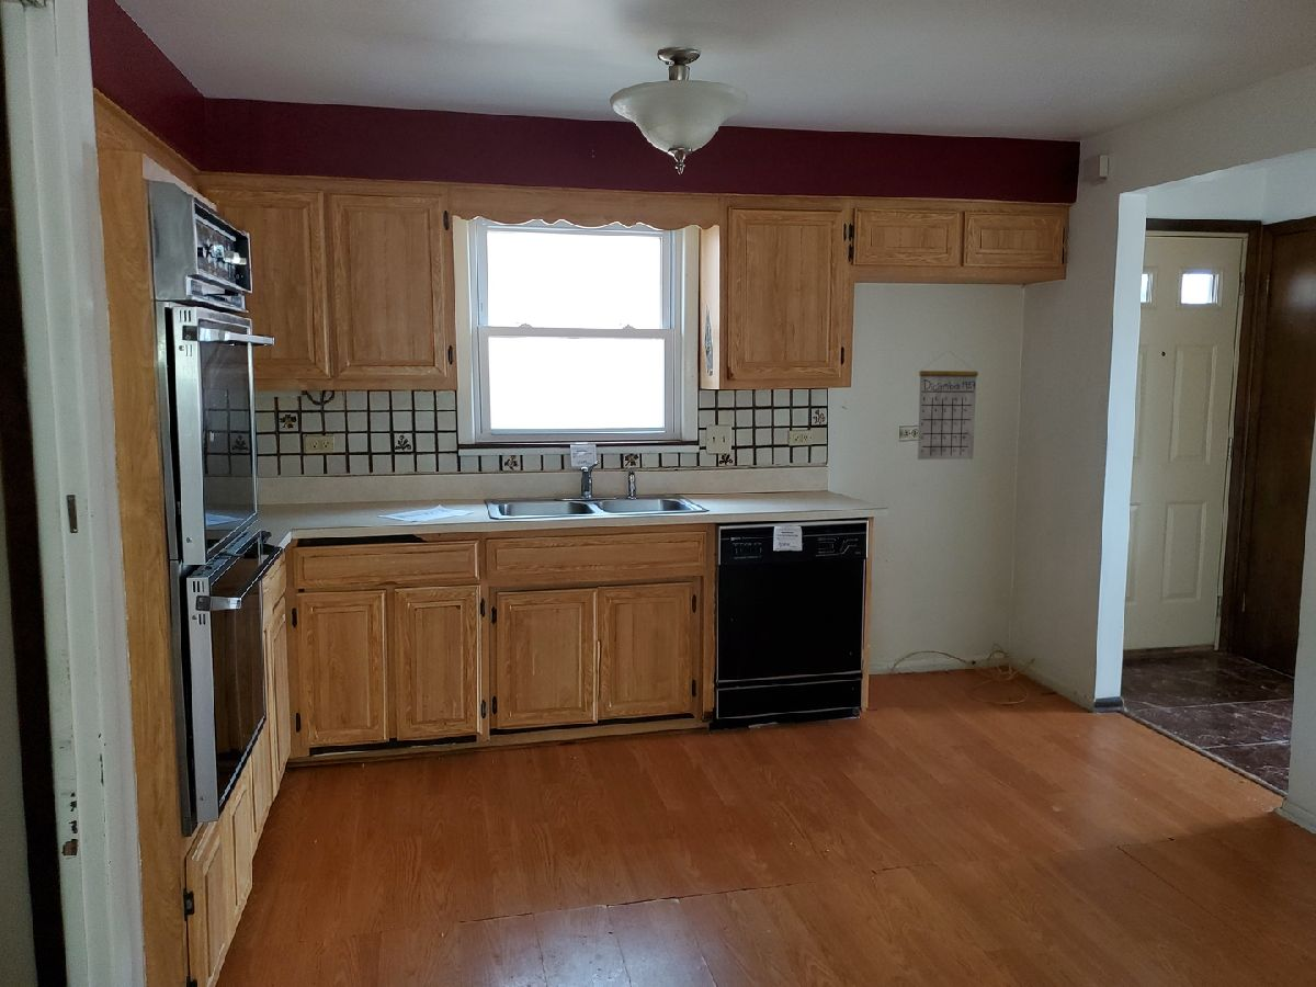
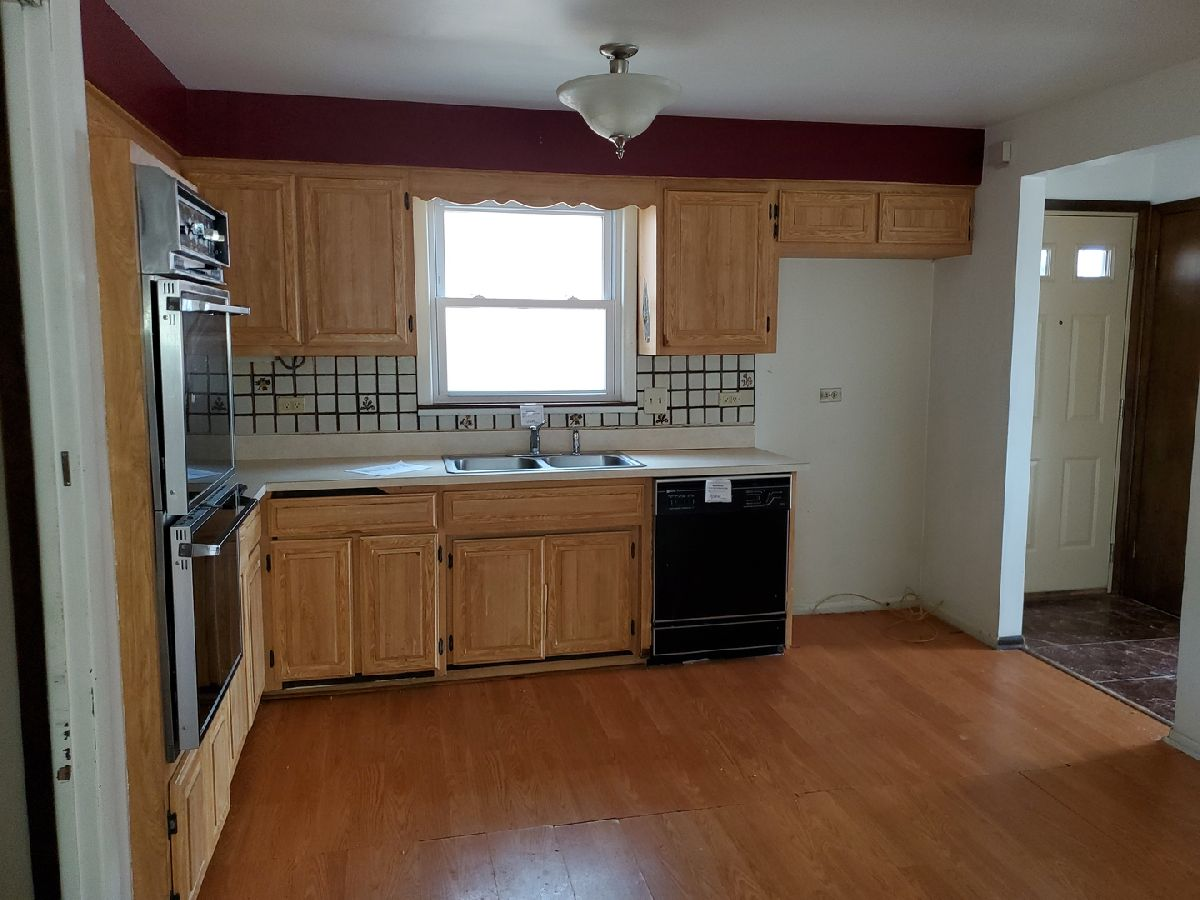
- calendar [917,351,979,461]
